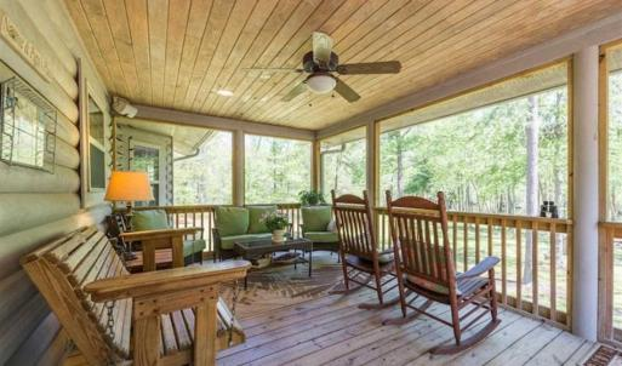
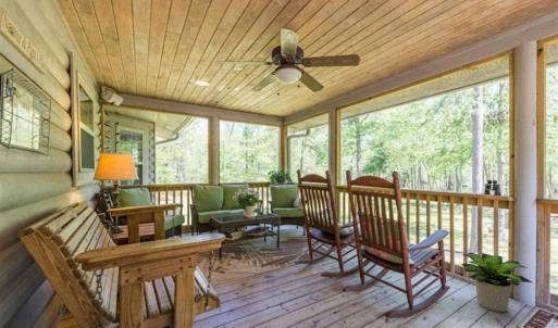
+ potted plant [461,251,533,313]
